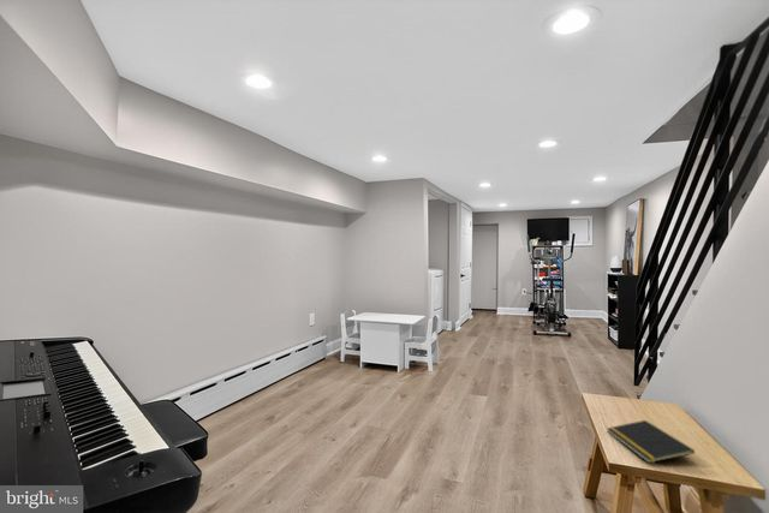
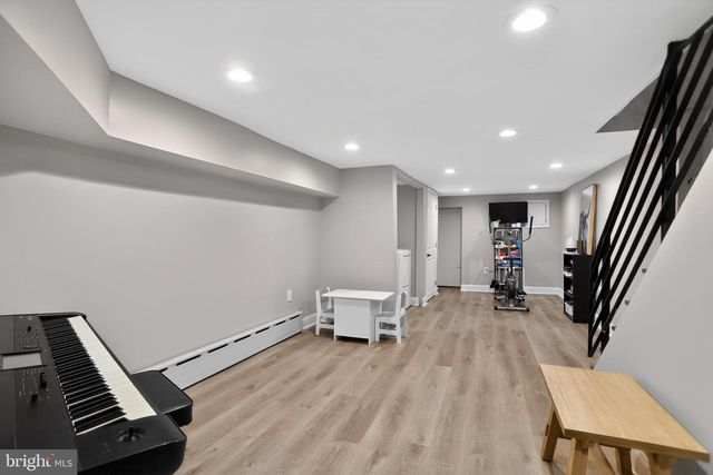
- notepad [606,419,696,464]
